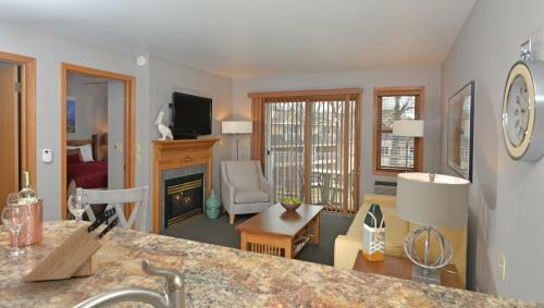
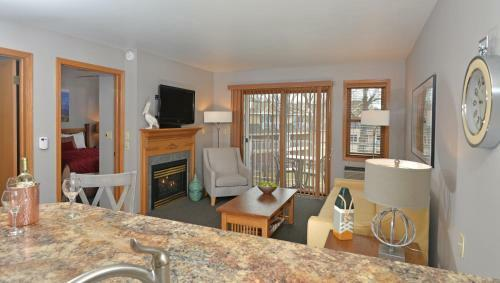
- knife block [22,206,121,282]
